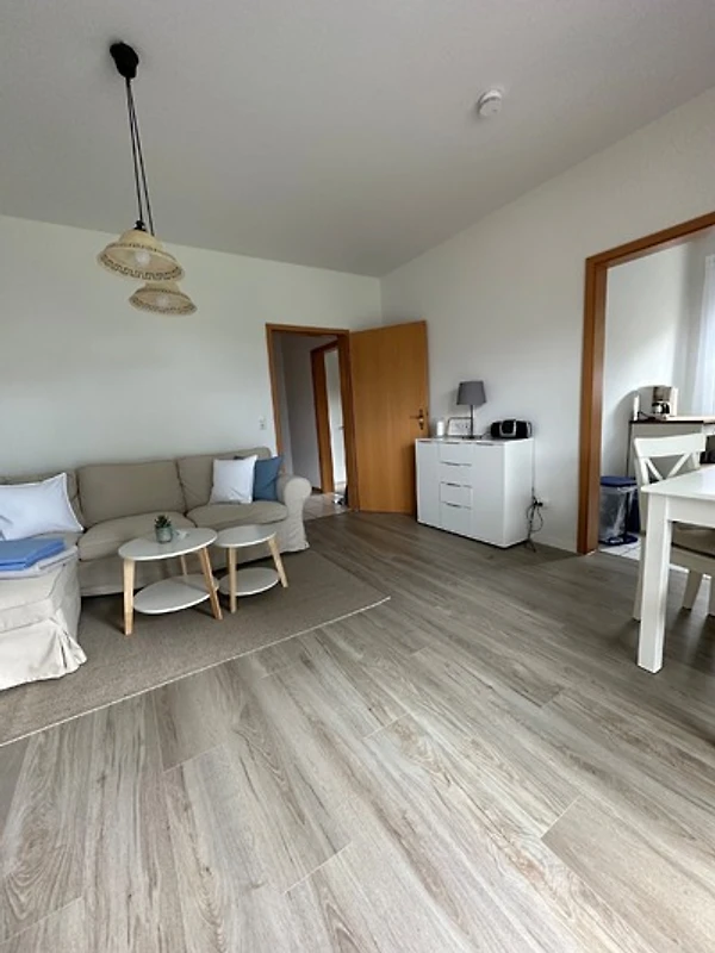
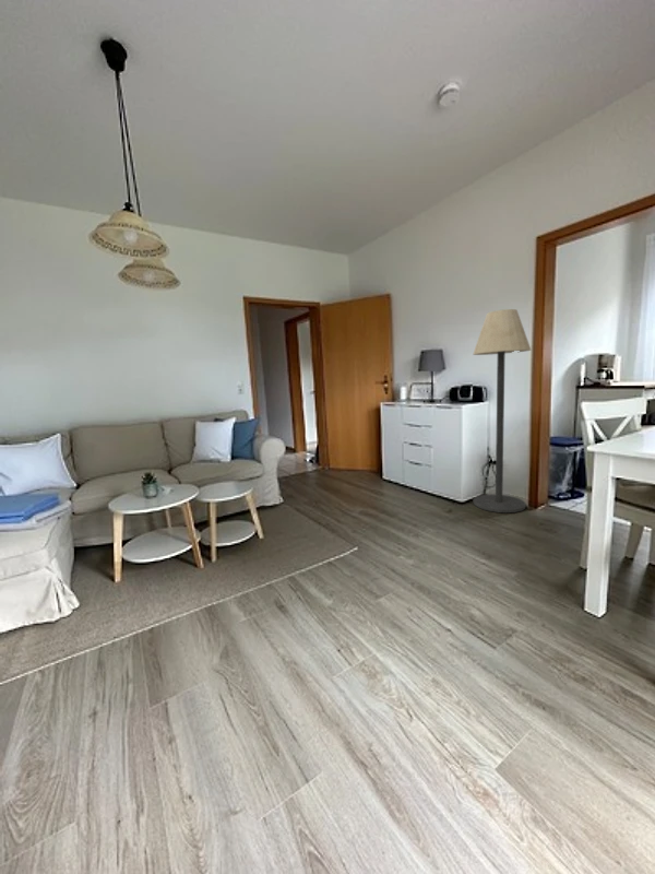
+ floor lamp [472,308,533,513]
